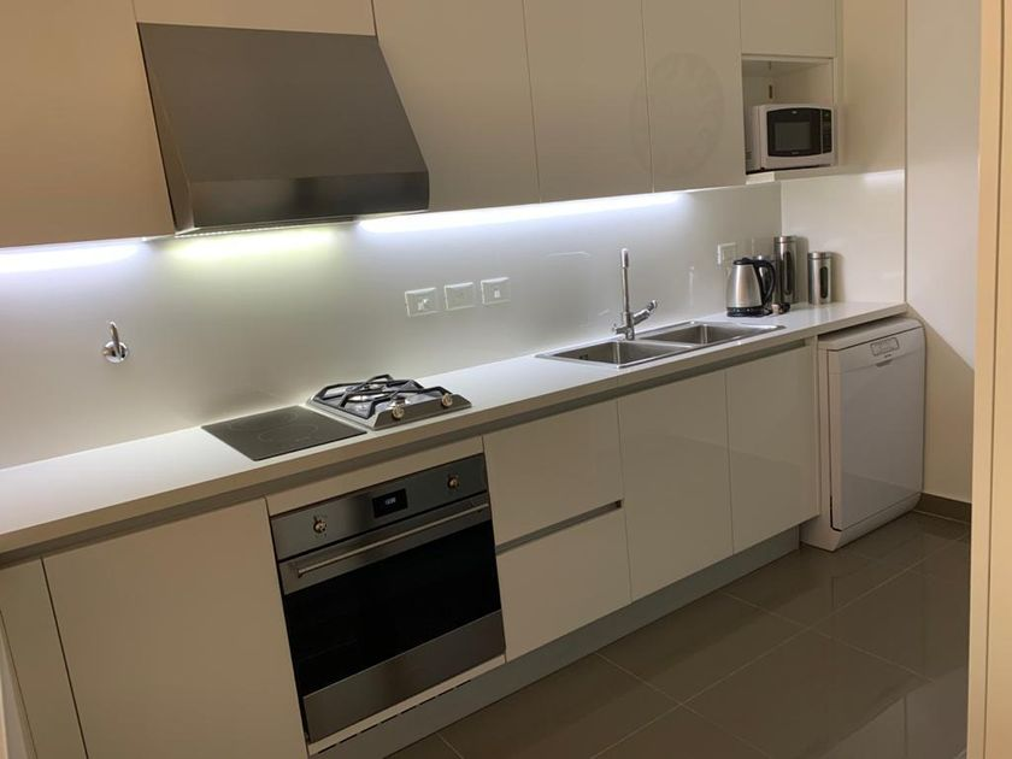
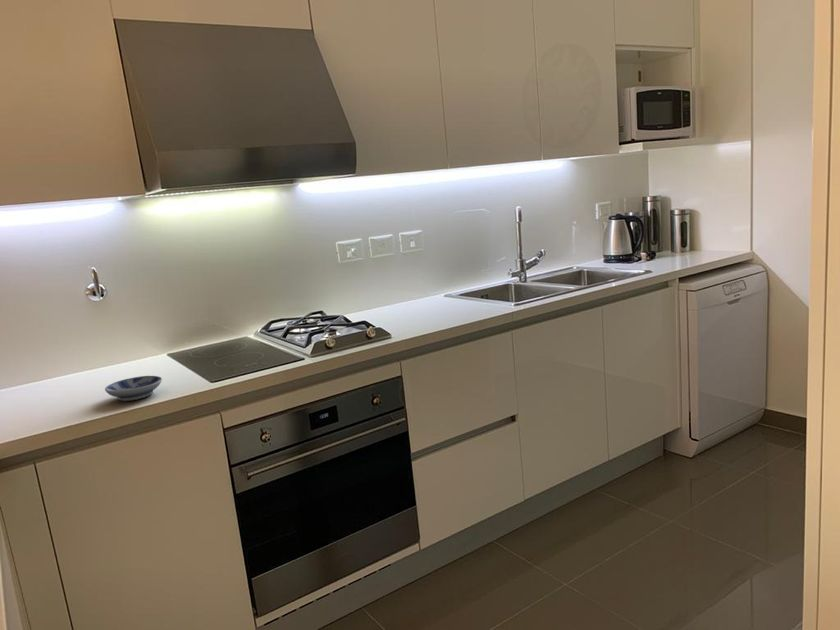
+ bowl [104,375,163,402]
